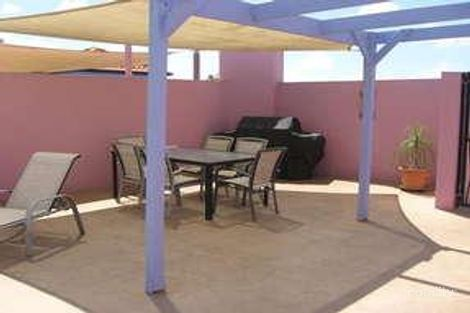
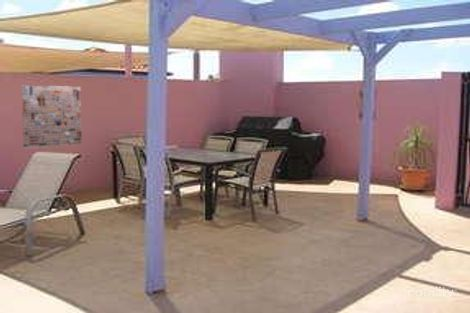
+ decorative wall panel [21,85,83,150]
